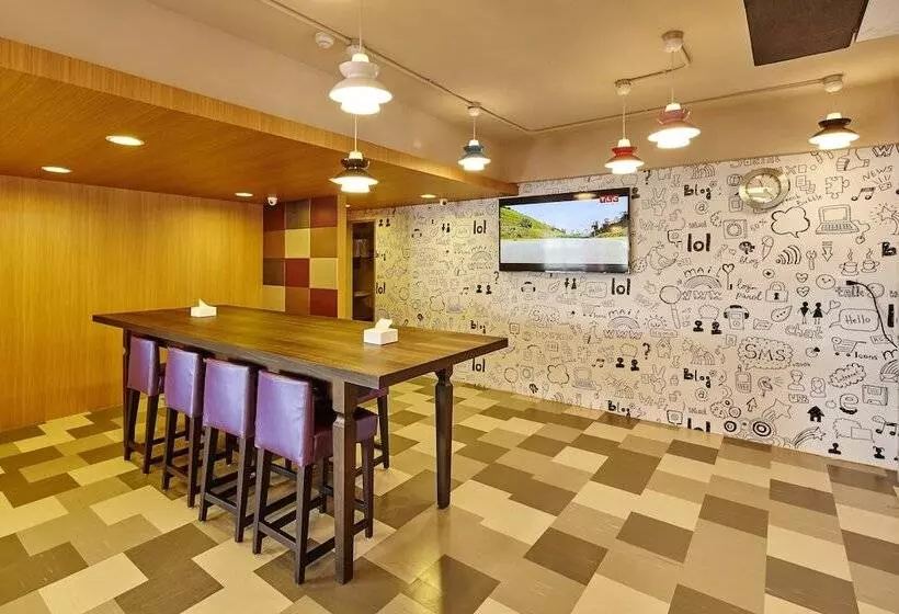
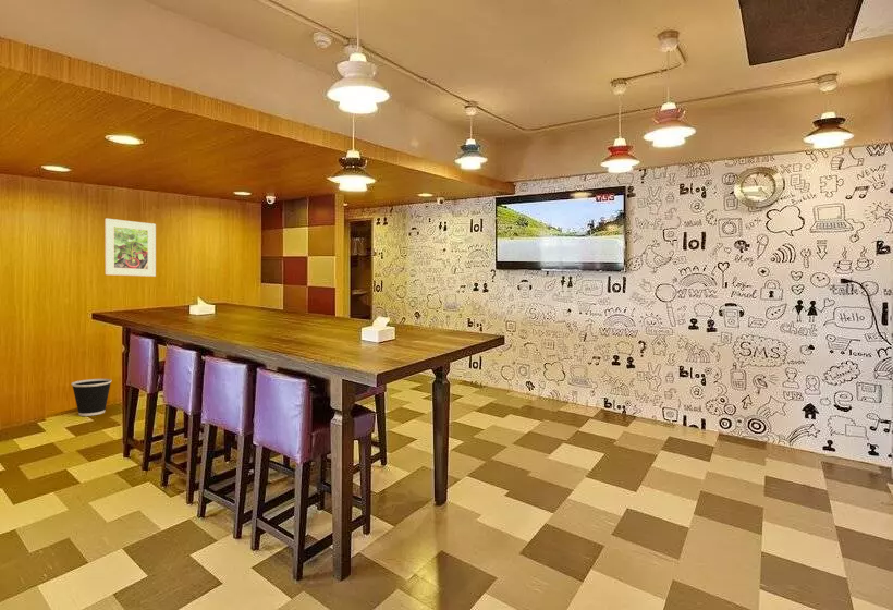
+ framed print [103,218,157,278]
+ wastebasket [71,378,112,417]
